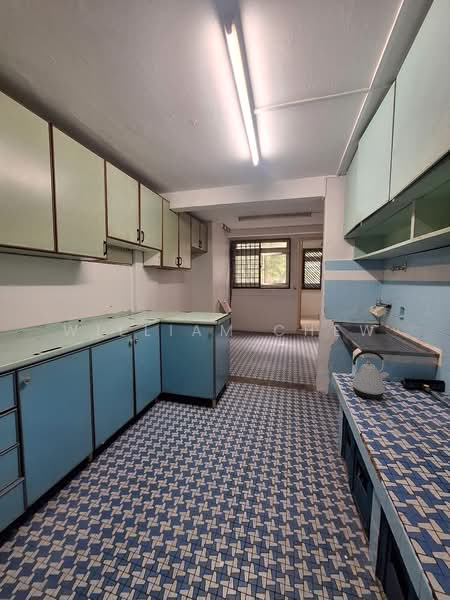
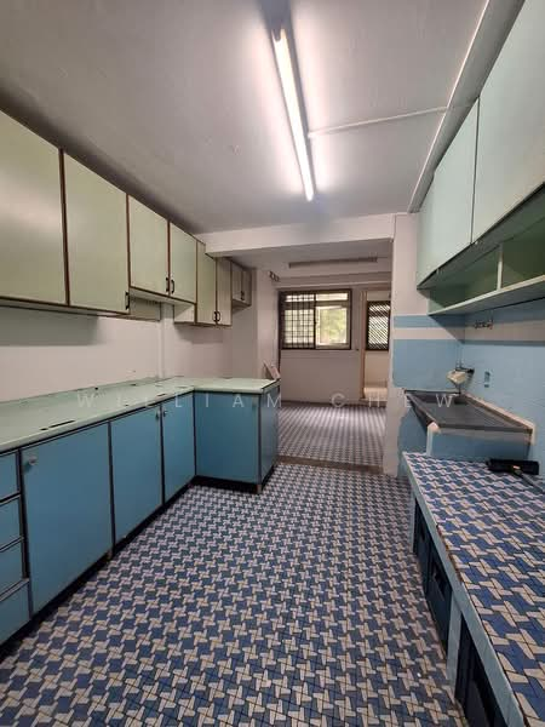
- kettle [348,349,390,400]
